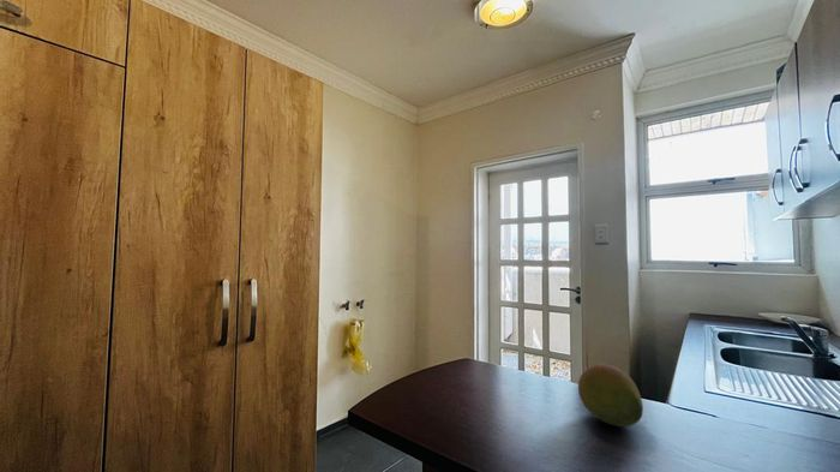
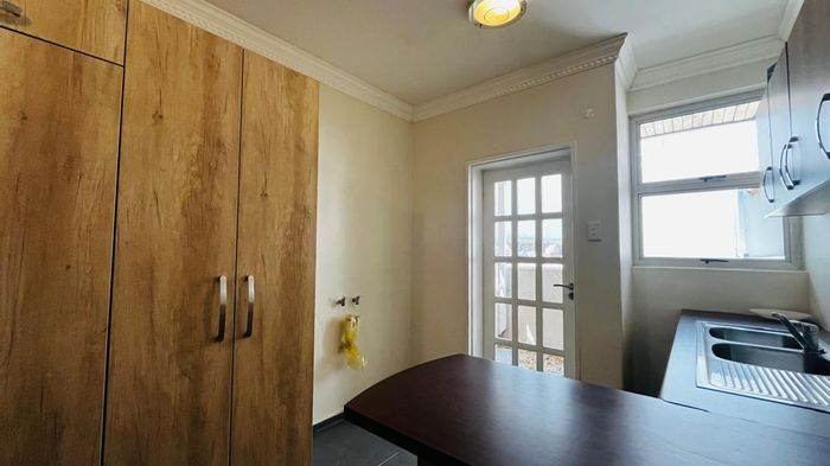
- fruit [577,363,644,428]
